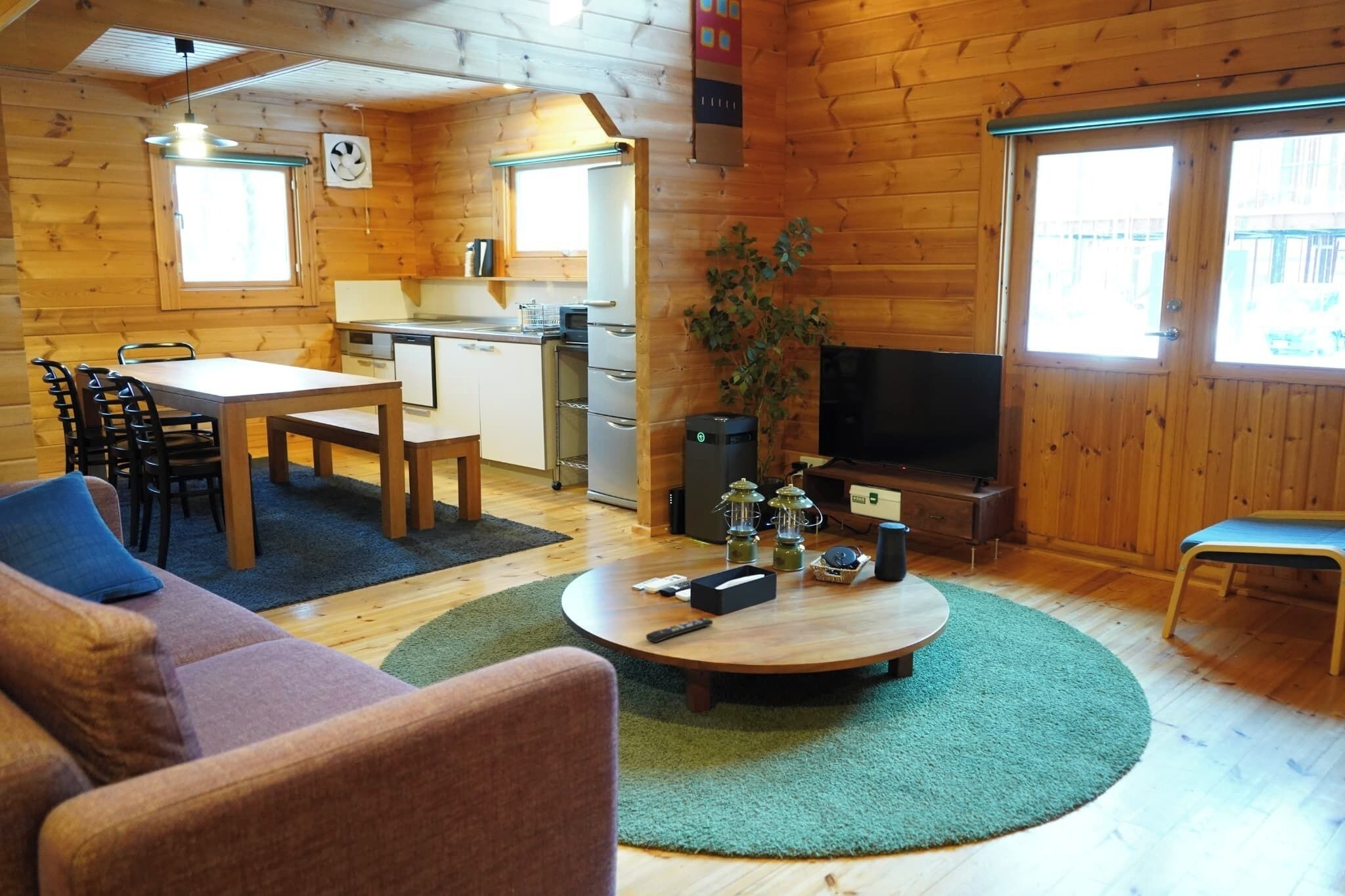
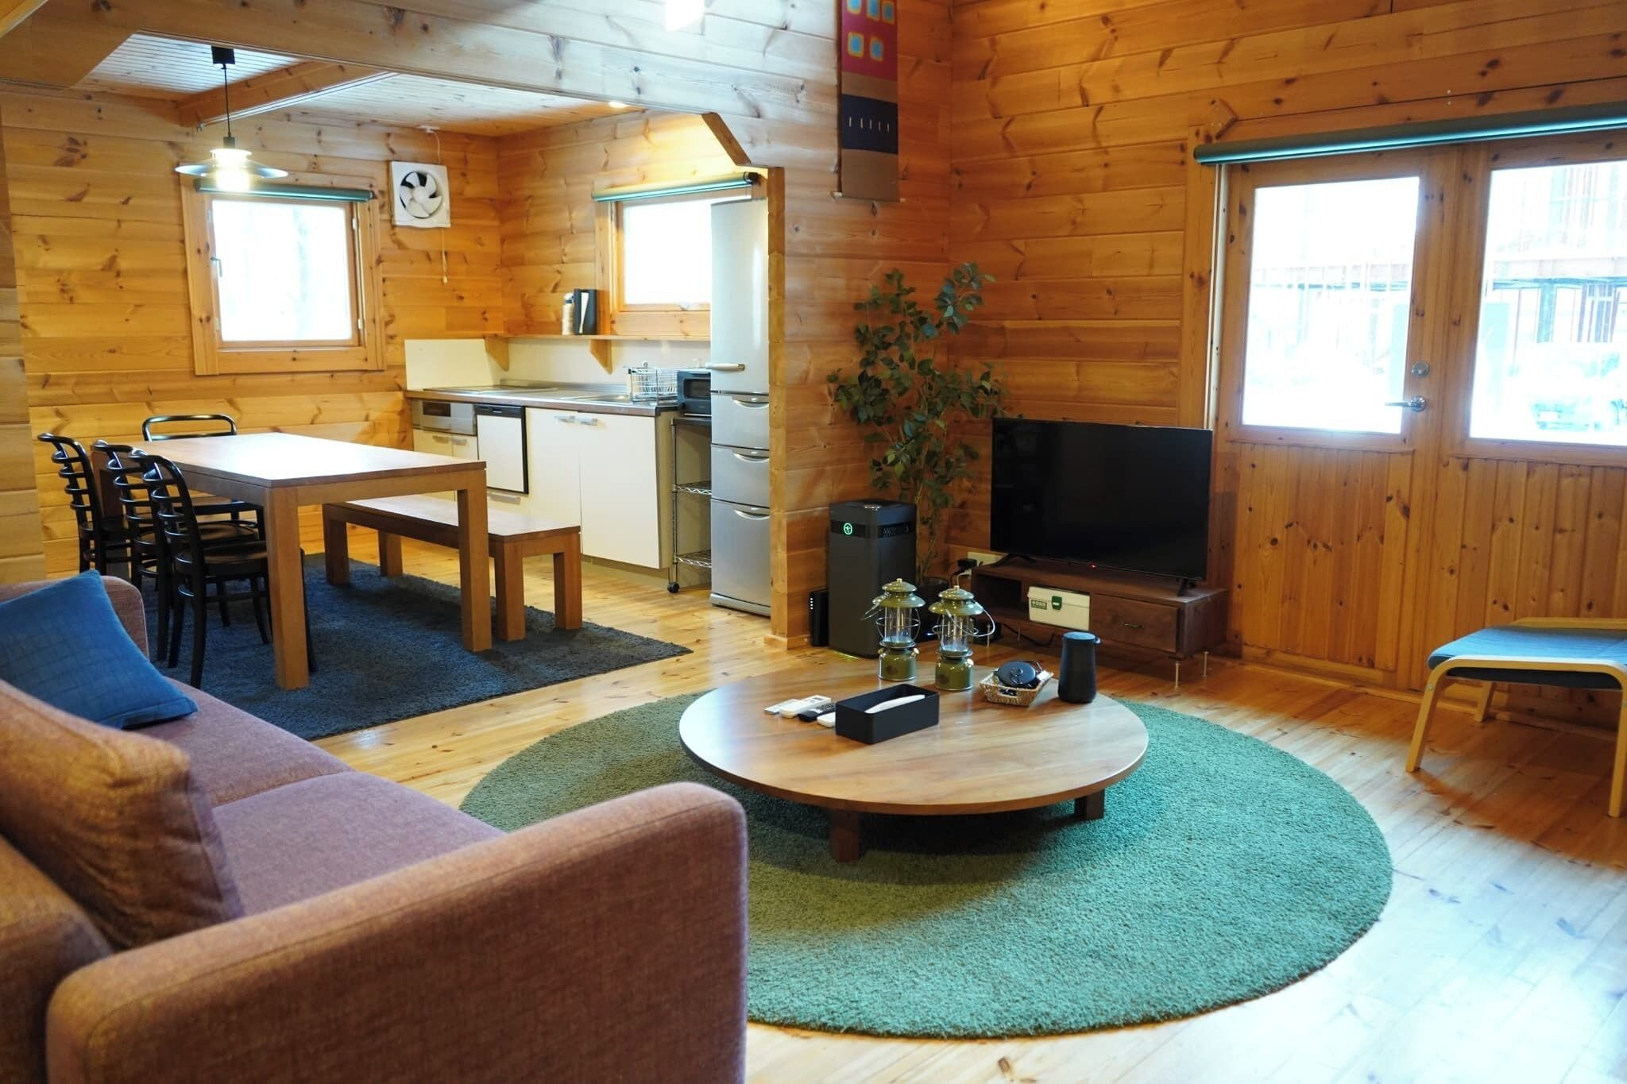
- remote control [645,616,714,643]
